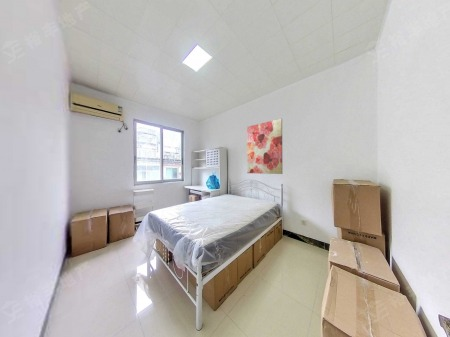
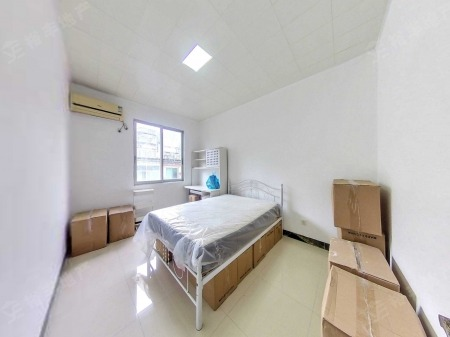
- wall art [246,118,284,175]
